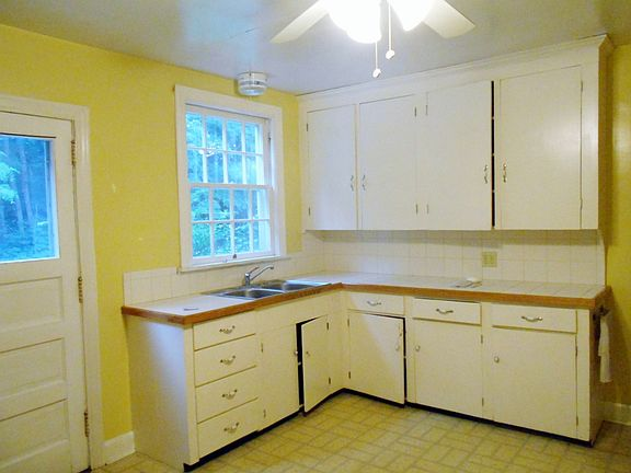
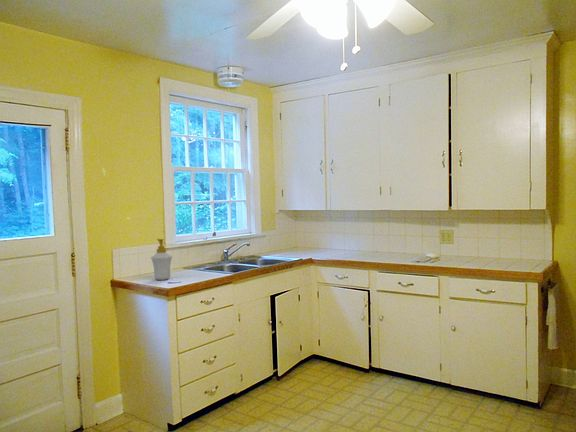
+ soap bottle [150,238,173,281]
